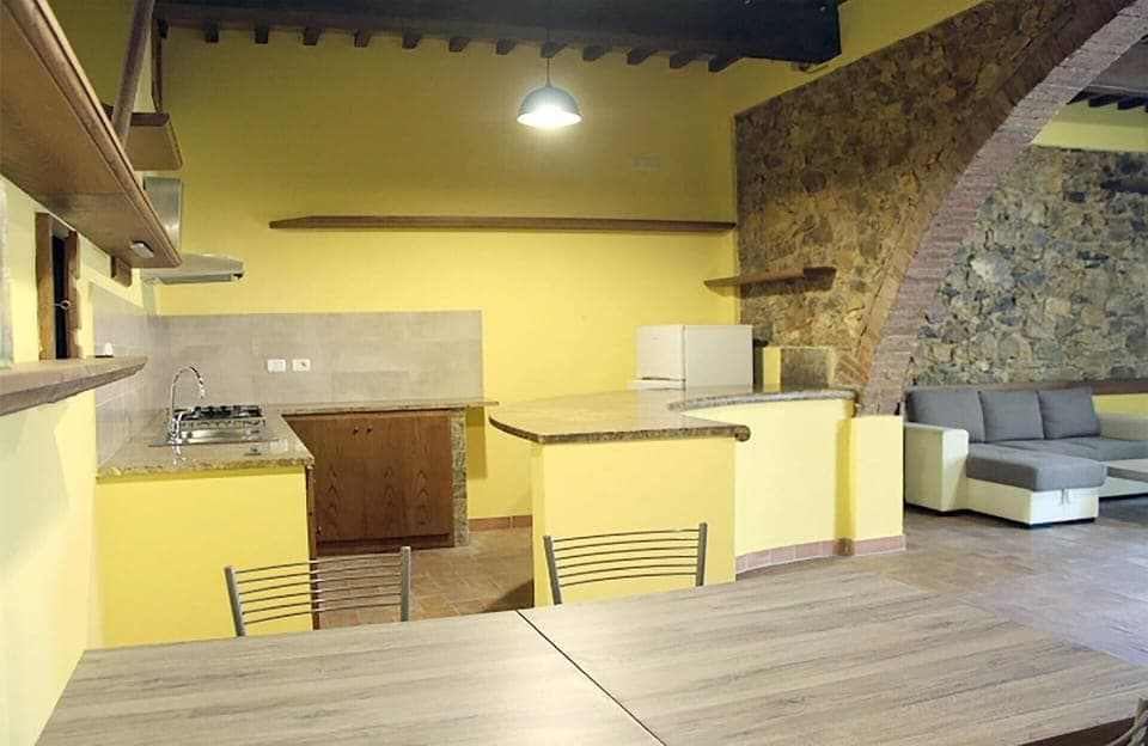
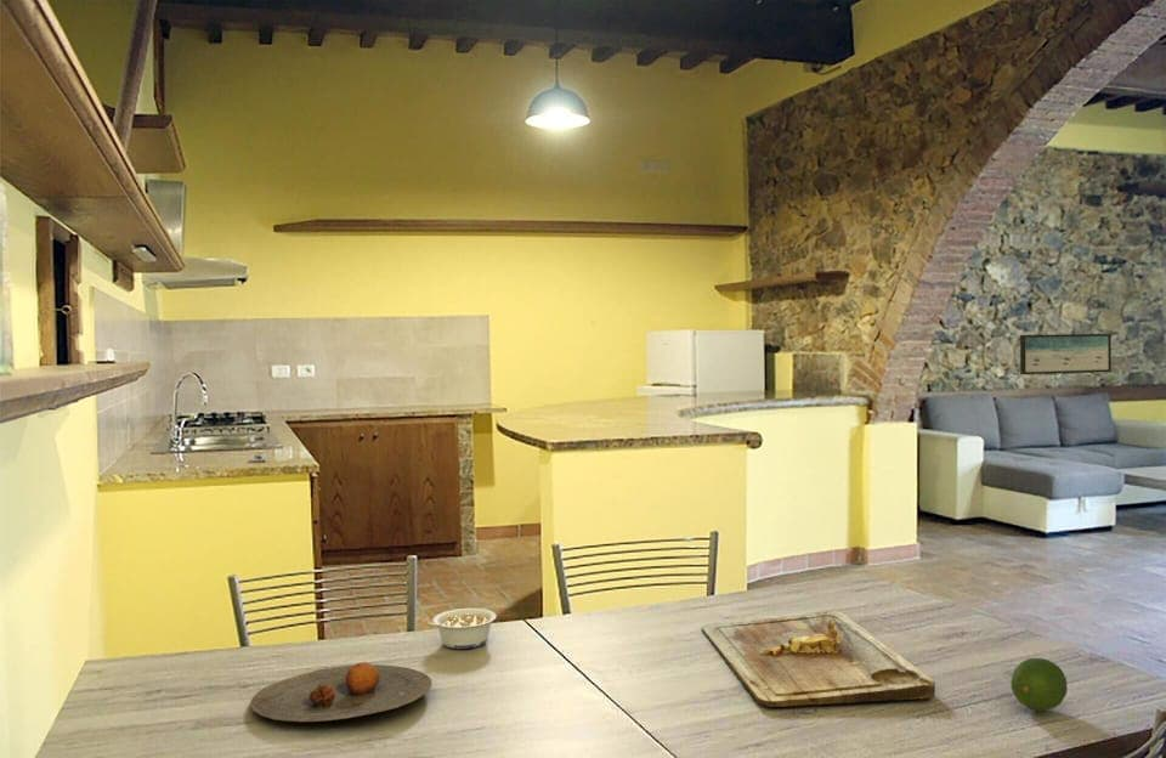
+ wall art [1019,333,1113,375]
+ legume [426,607,497,650]
+ cutting board [701,610,936,708]
+ plate [249,661,432,723]
+ fruit [1009,657,1069,712]
